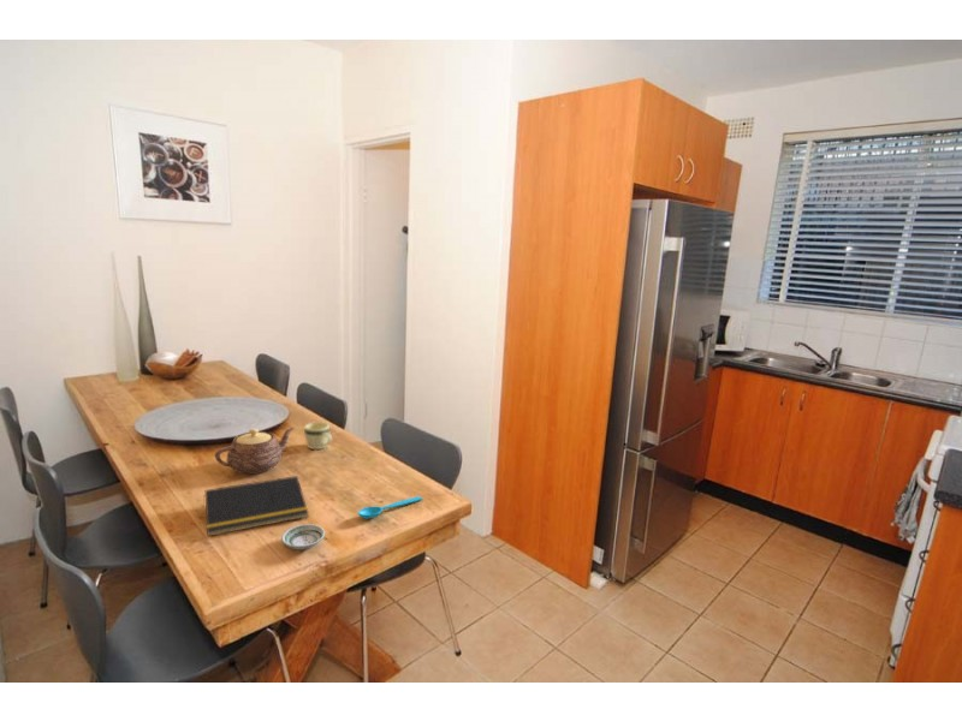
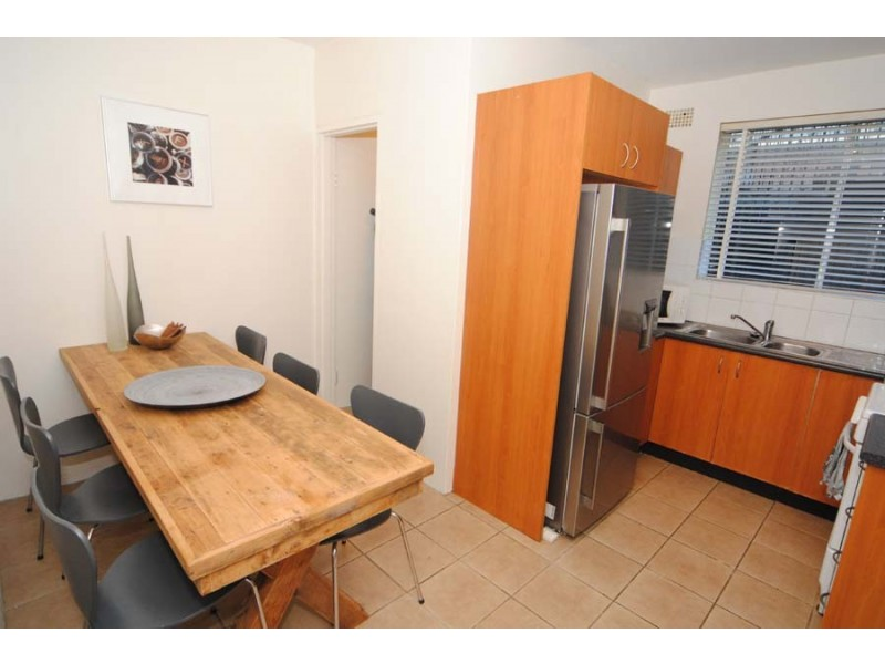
- teapot [214,427,295,475]
- saucer [280,523,326,550]
- notepad [202,475,309,537]
- spoon [357,495,423,519]
- mug [303,421,333,451]
